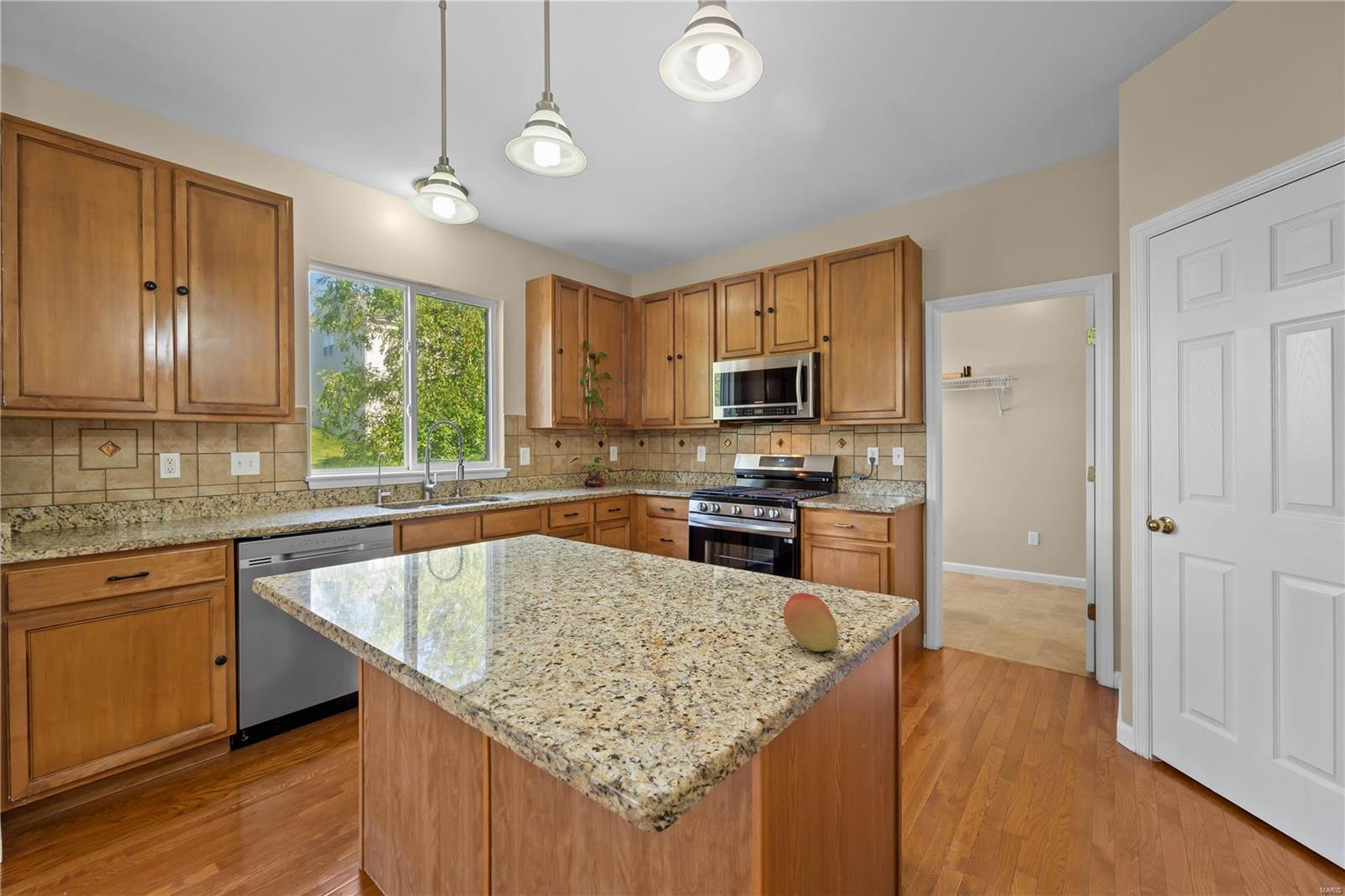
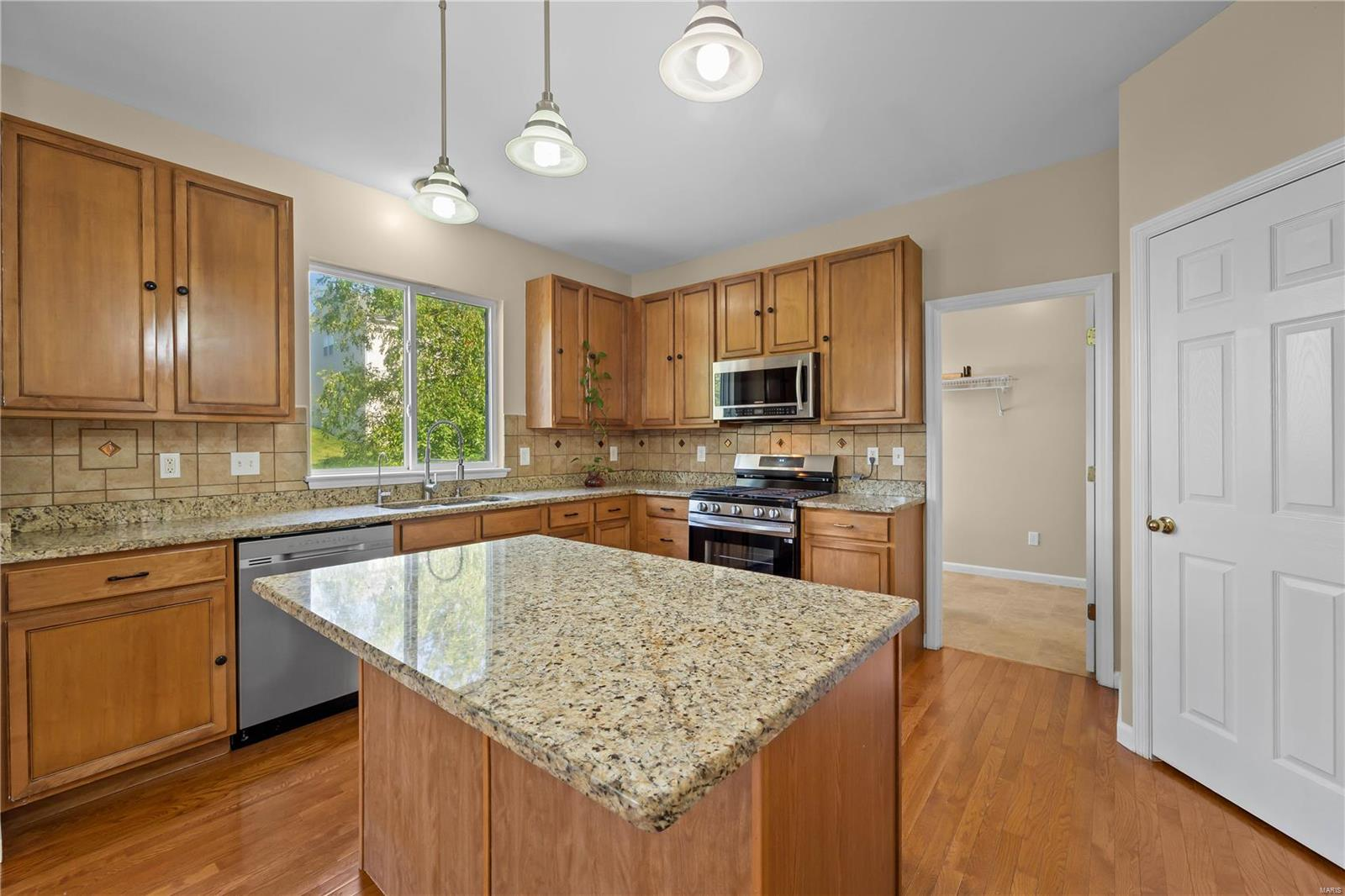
- fruit [783,592,839,652]
